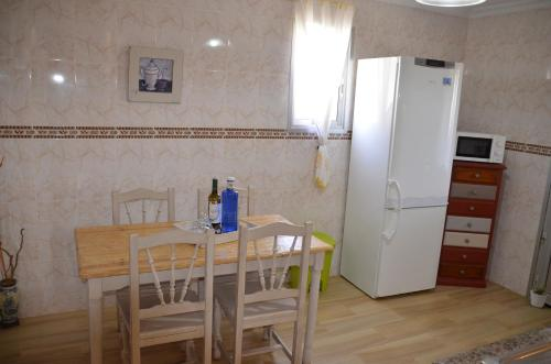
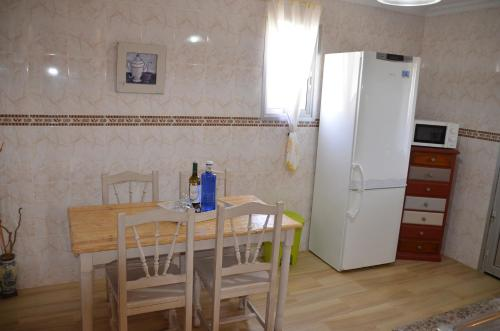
- potted plant [529,284,549,309]
